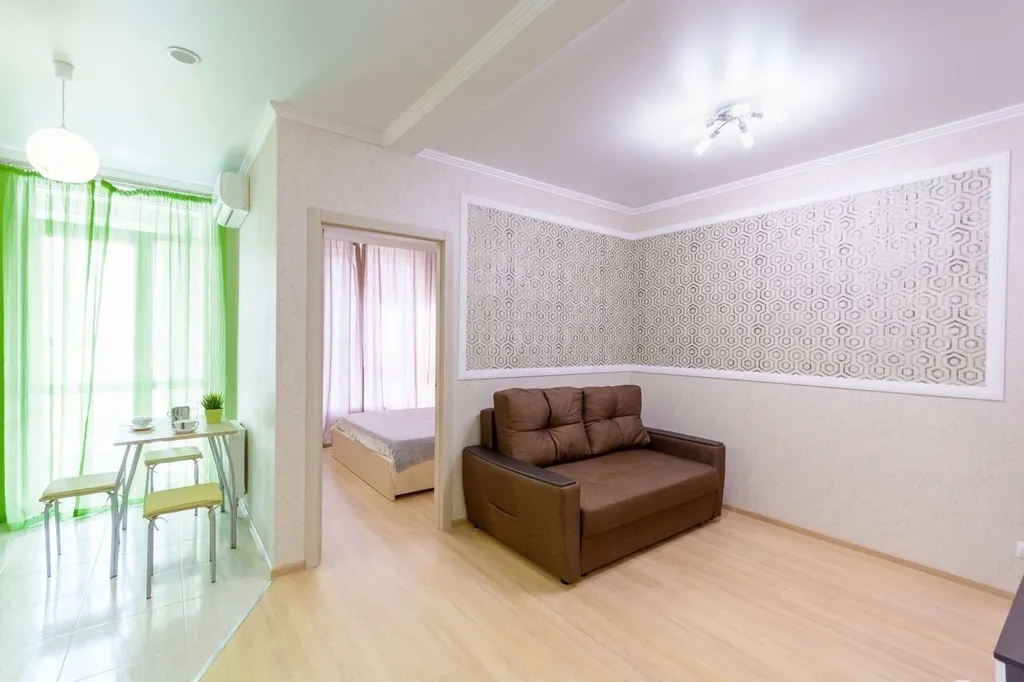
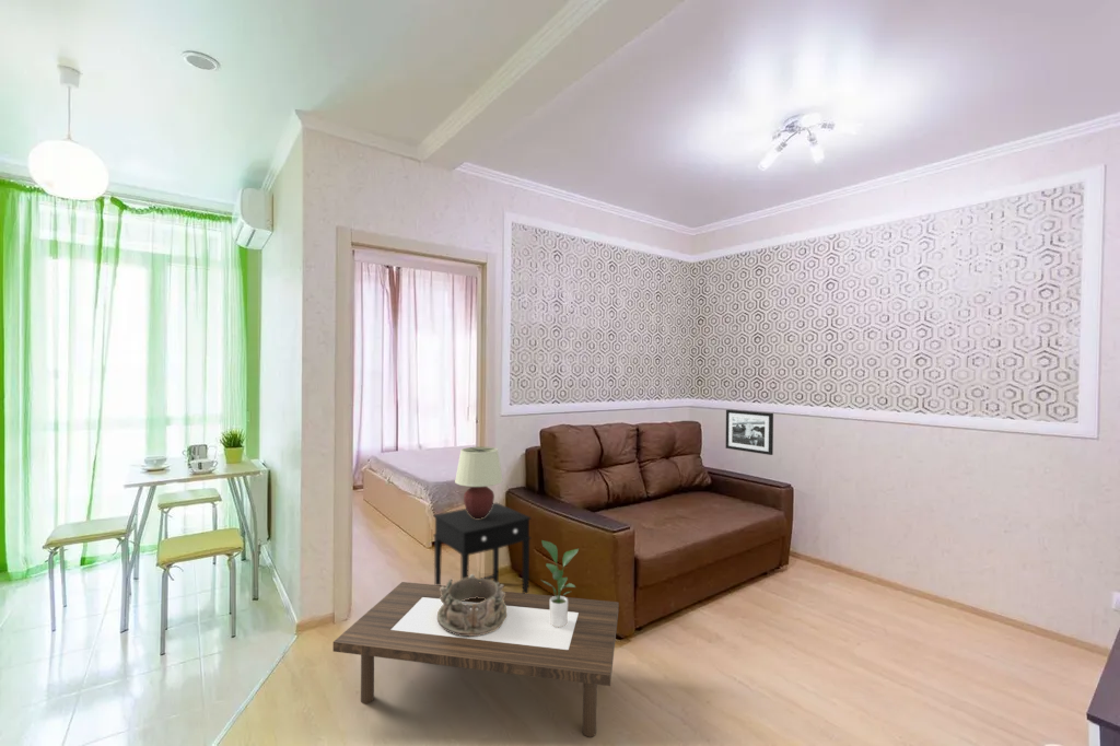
+ coffee table [332,581,620,738]
+ side table [432,502,533,594]
+ picture frame [725,409,774,456]
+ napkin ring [438,573,506,636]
+ table lamp [454,445,504,518]
+ potted plant [540,539,580,628]
